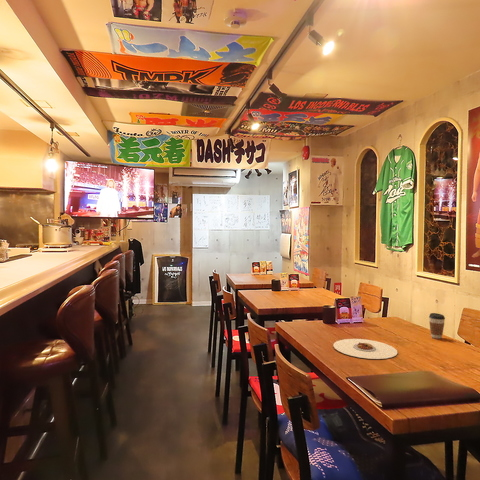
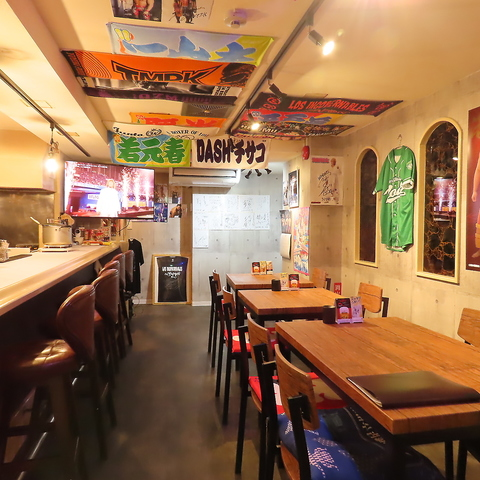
- plate [332,338,398,360]
- coffee cup [428,312,446,340]
